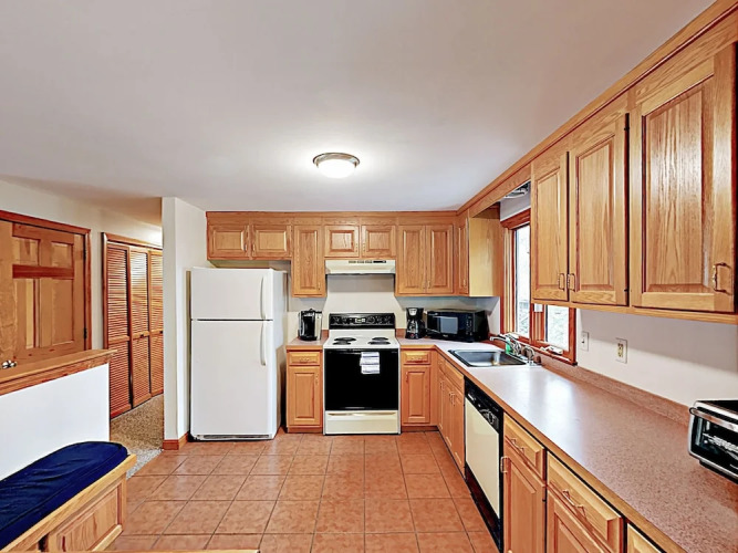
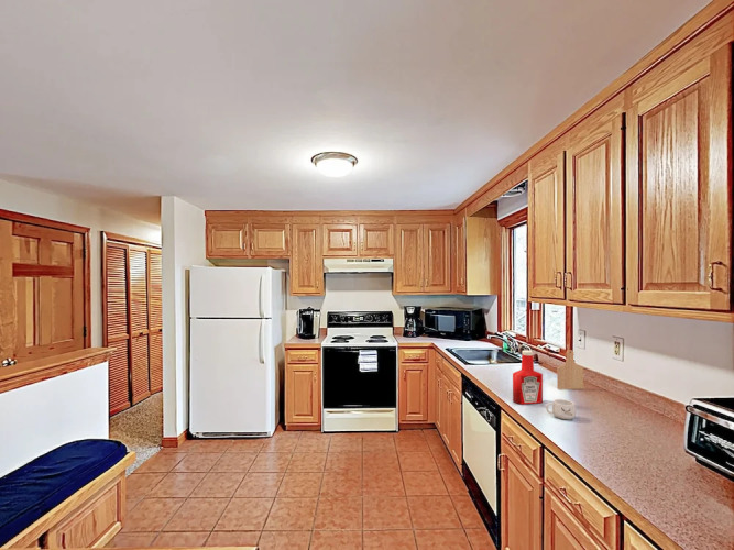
+ mug [545,398,577,420]
+ soap bottle [512,349,544,406]
+ cutting board [556,349,584,391]
